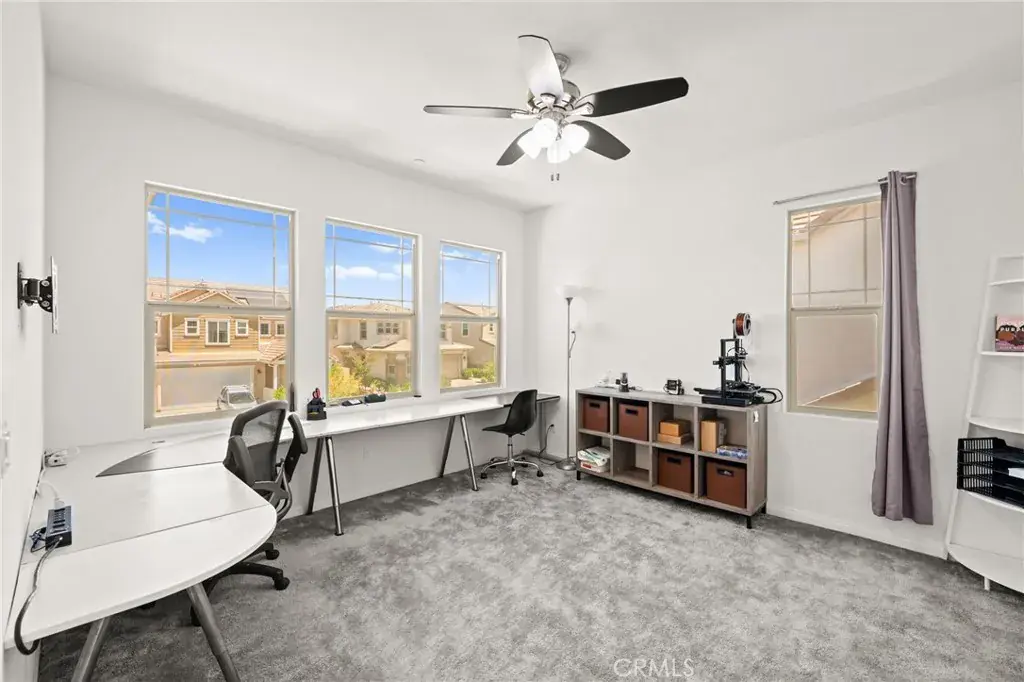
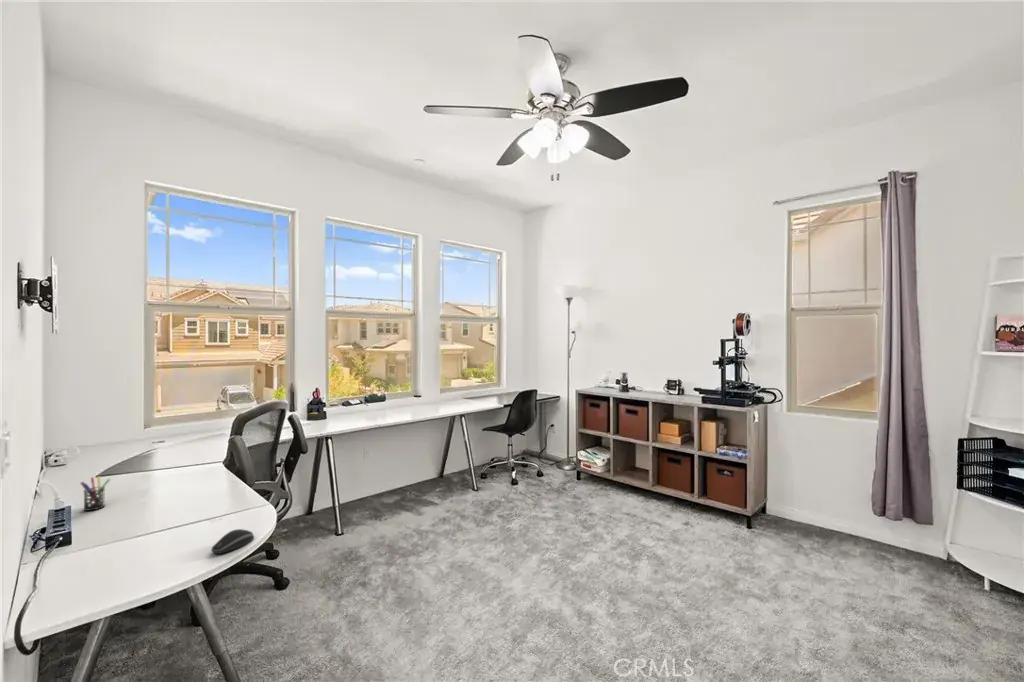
+ pen holder [79,475,111,512]
+ computer mouse [211,528,255,555]
